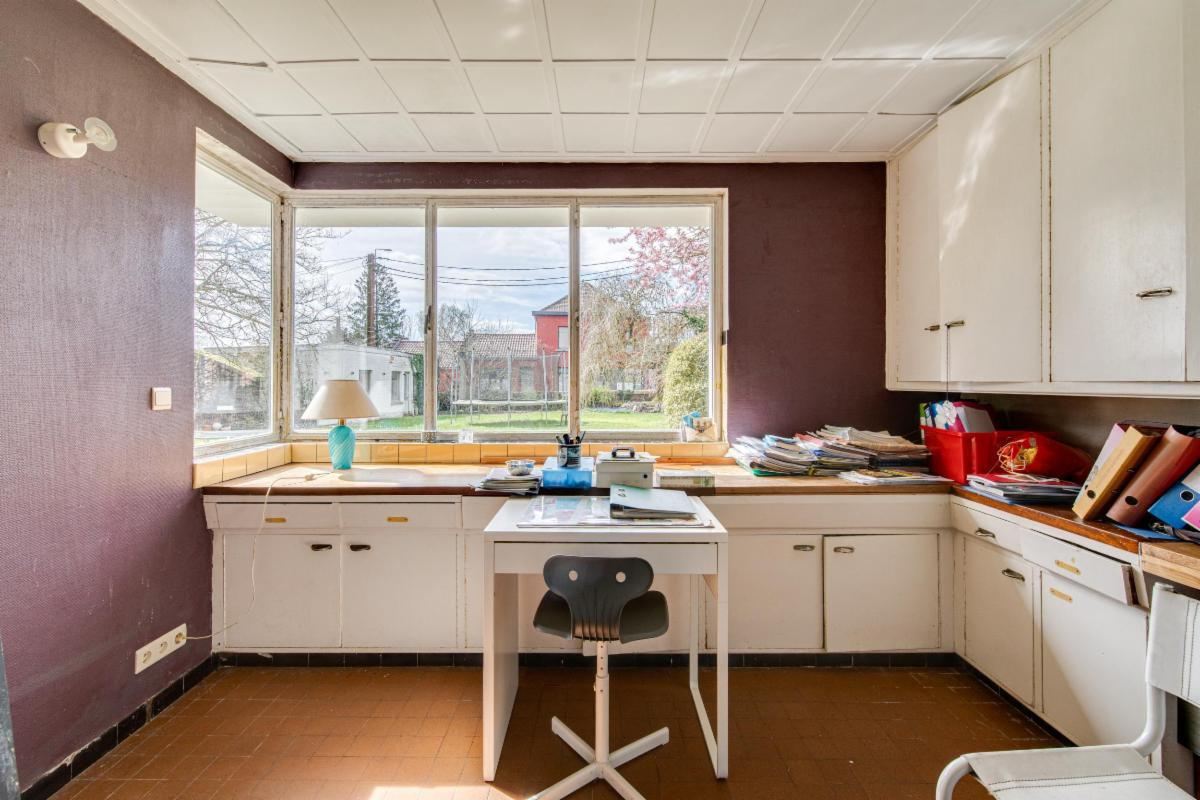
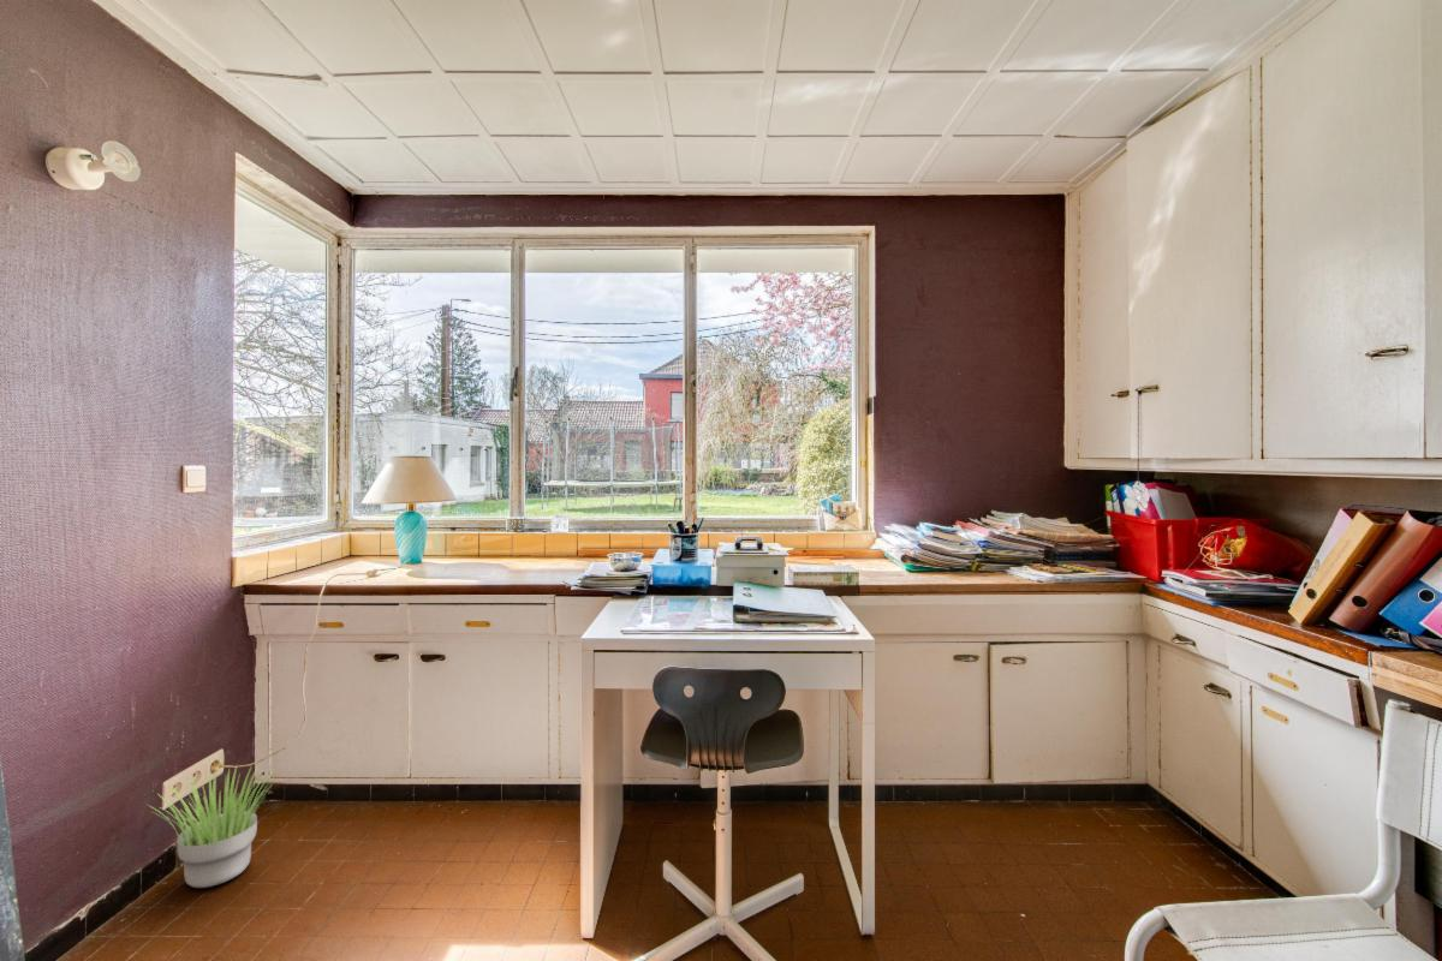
+ potted plant [147,763,278,889]
